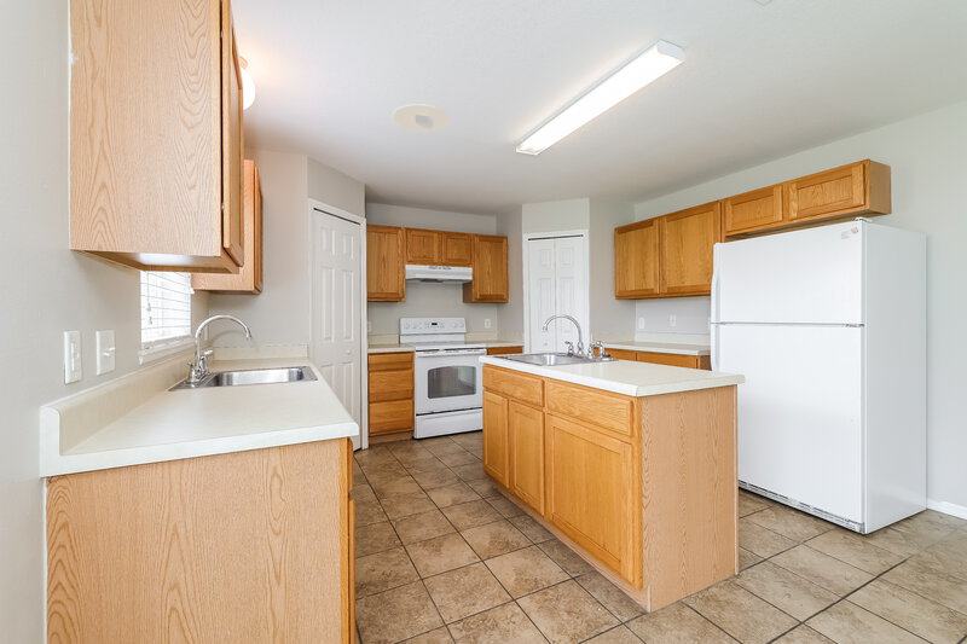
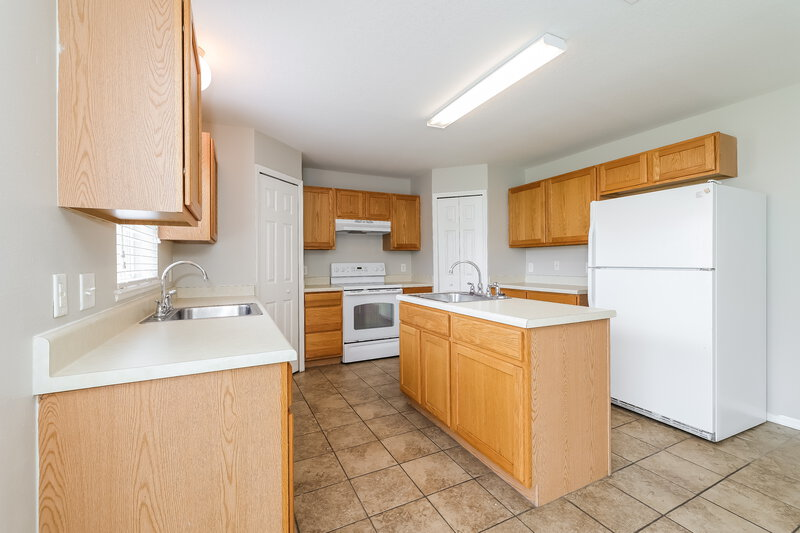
- recessed light [390,103,451,134]
